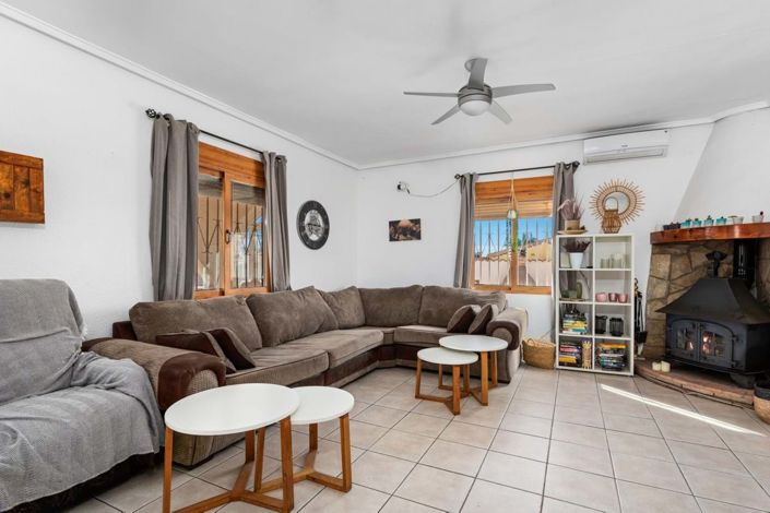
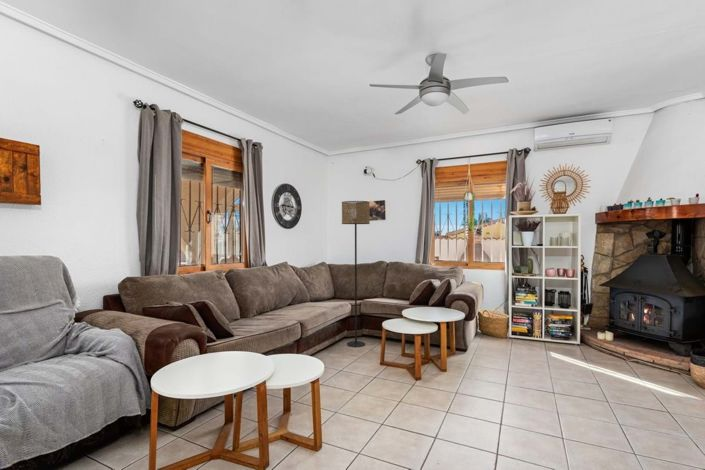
+ floor lamp [341,200,371,348]
